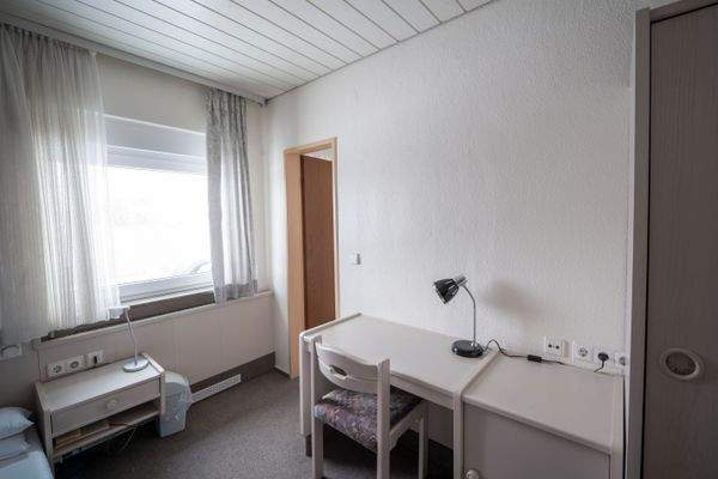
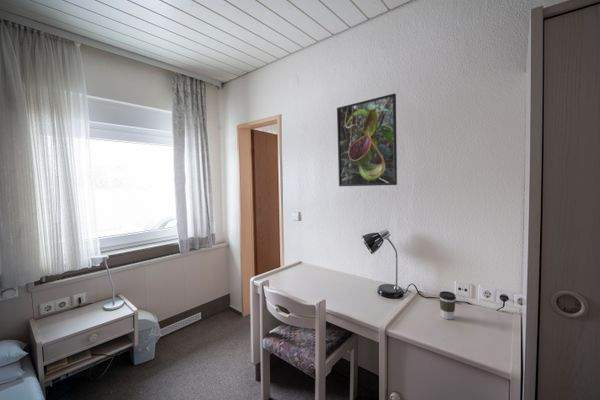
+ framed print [336,93,398,187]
+ coffee cup [438,290,457,320]
